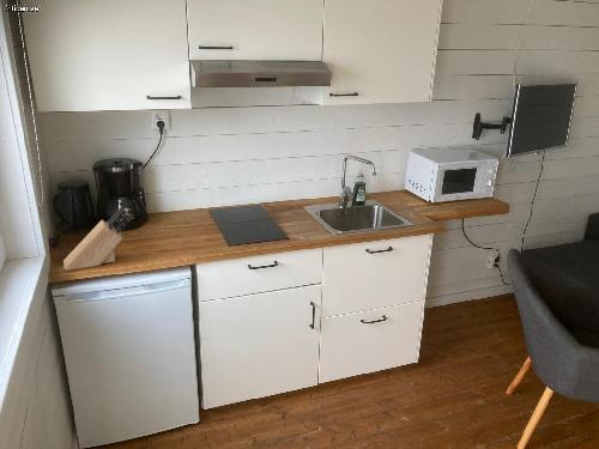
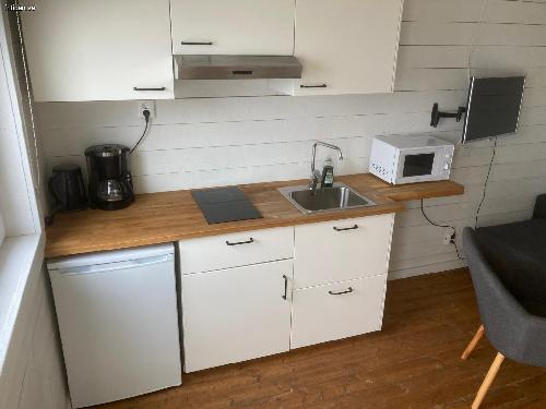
- knife block [62,205,132,272]
